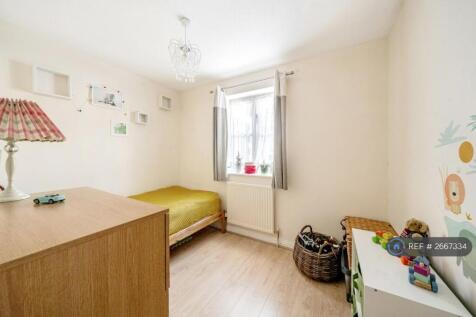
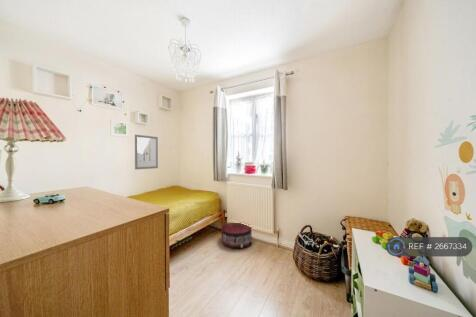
+ pouf [221,222,253,249]
+ wall art [134,134,159,171]
